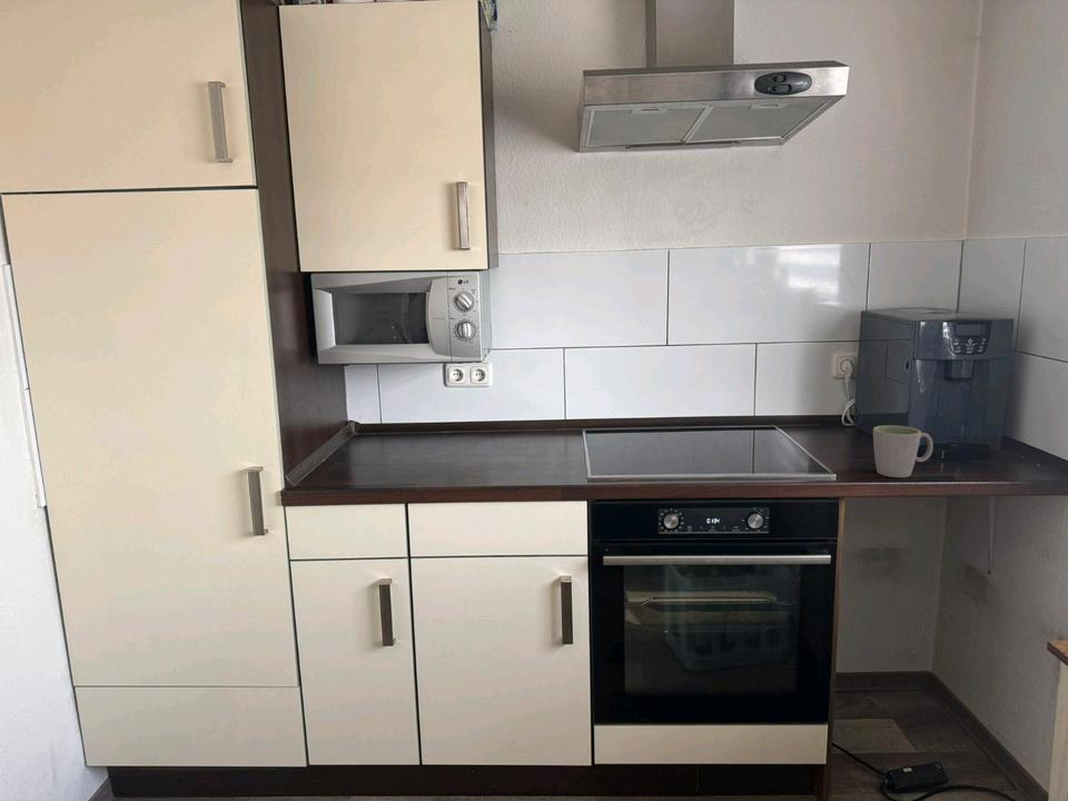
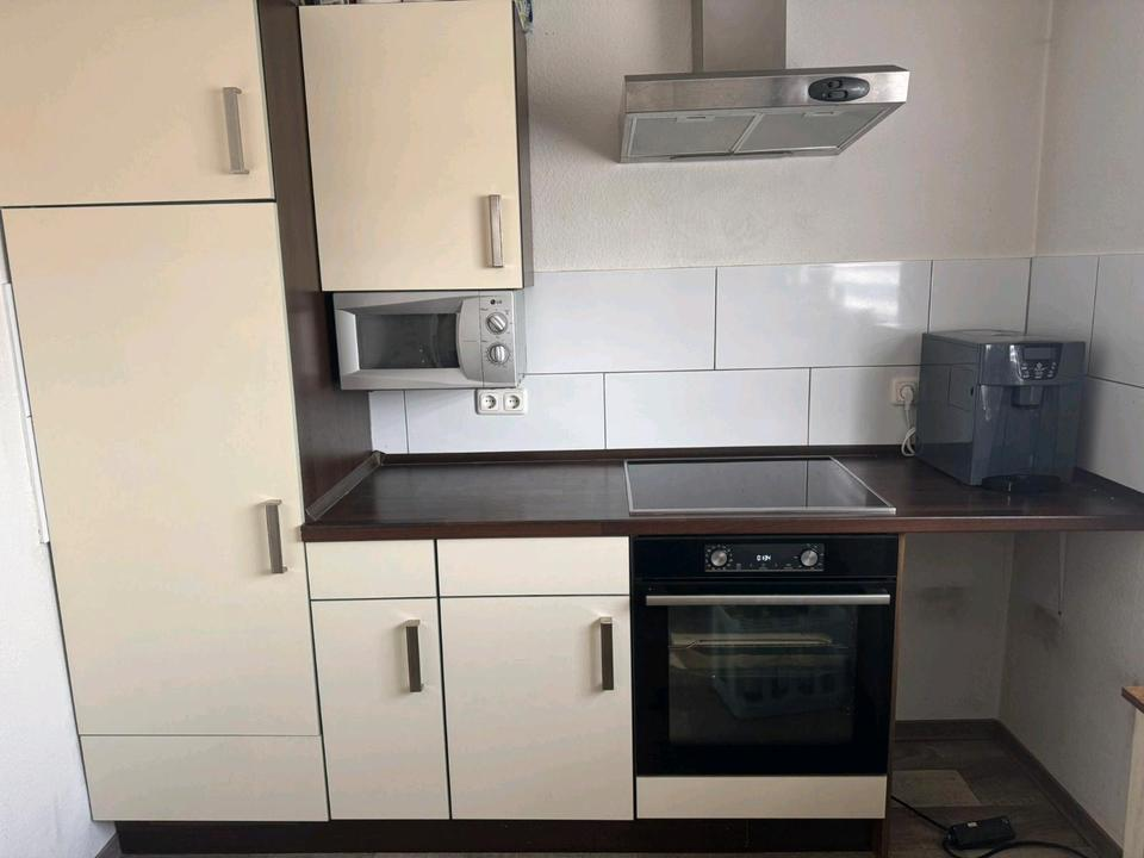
- mug [872,425,934,478]
